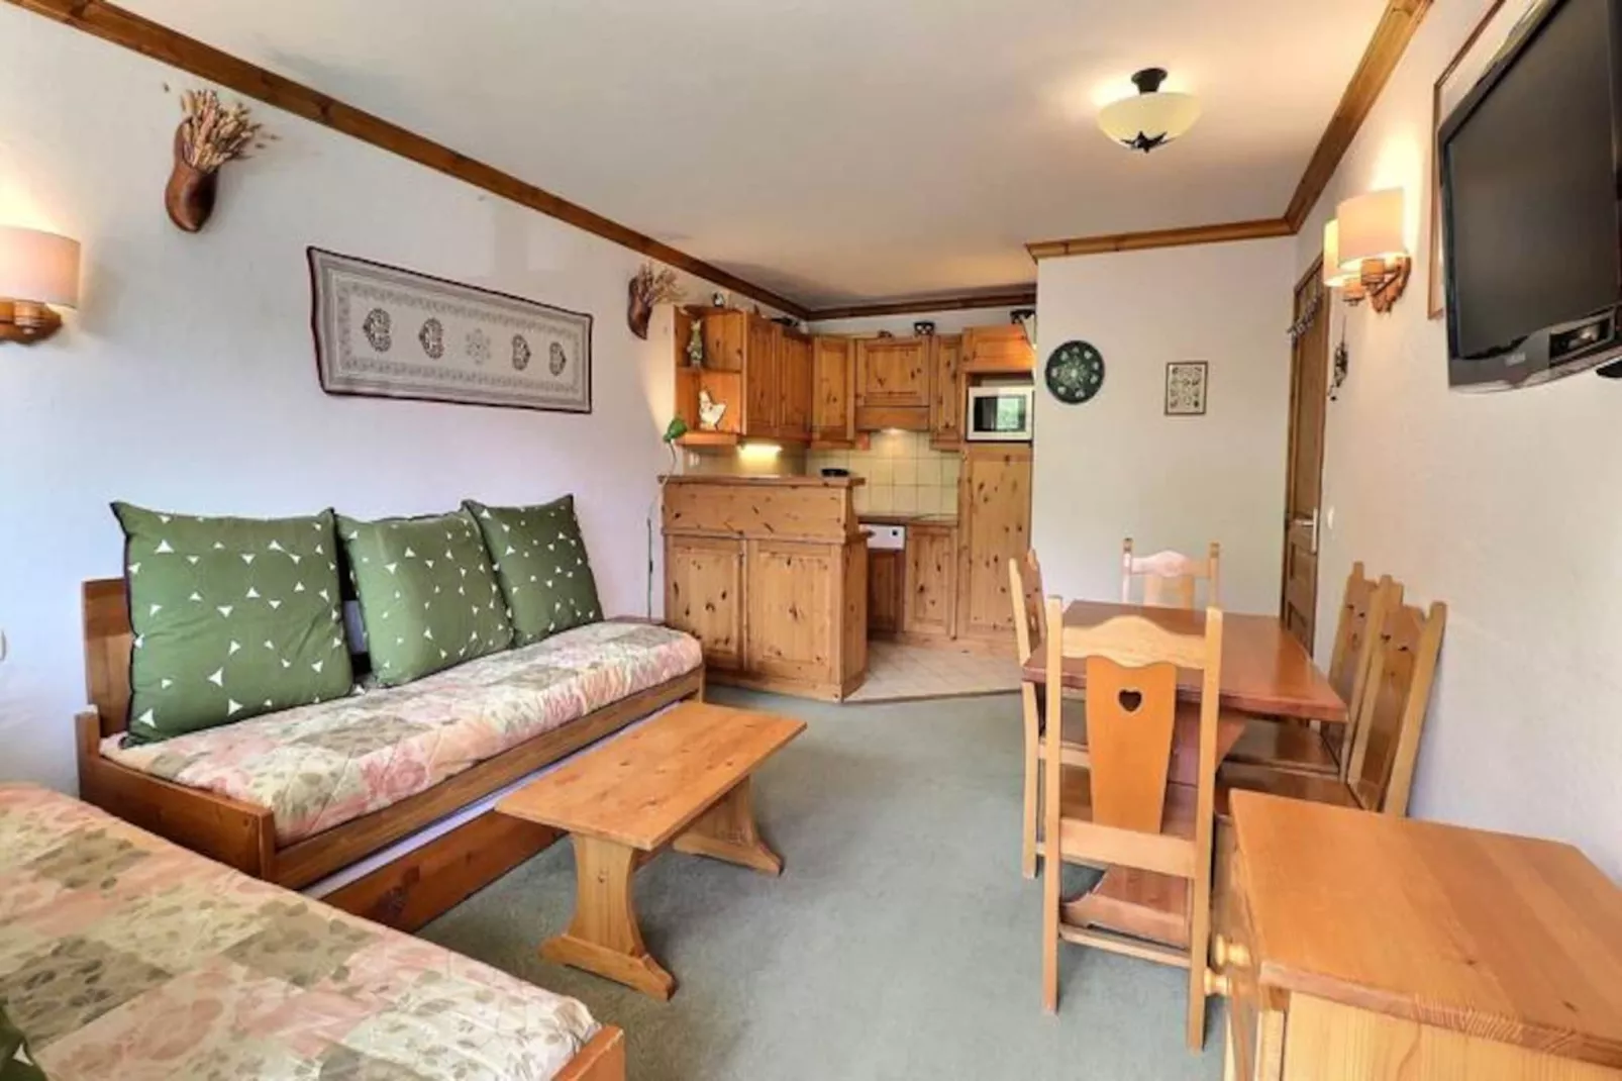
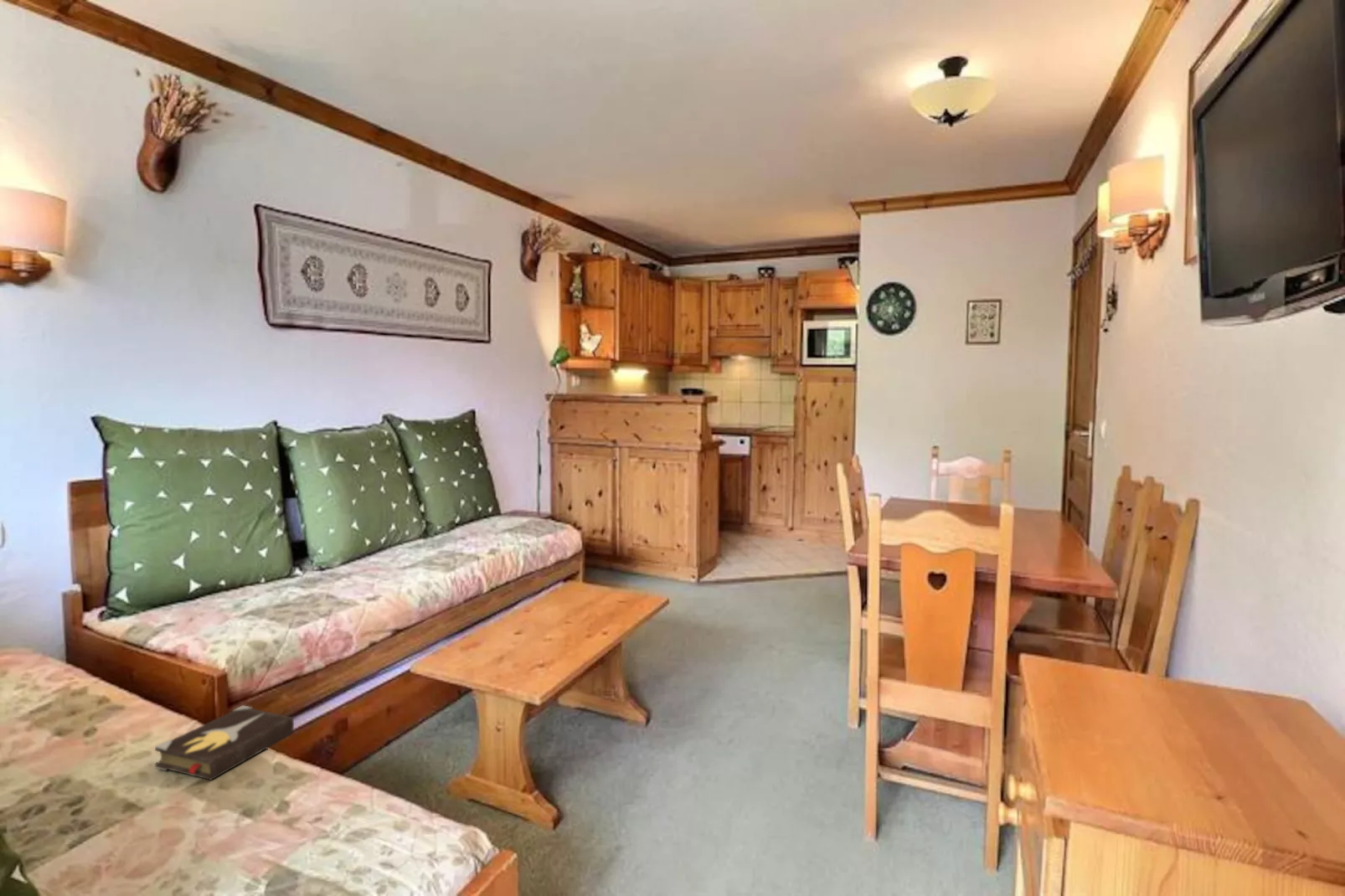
+ hardback book [154,705,295,781]
